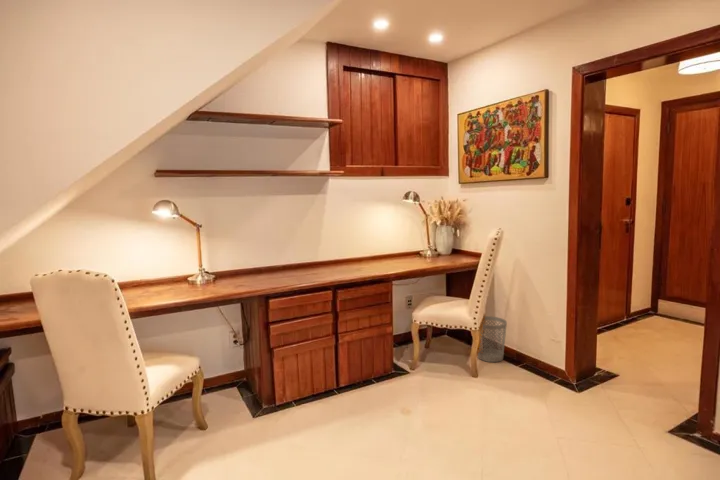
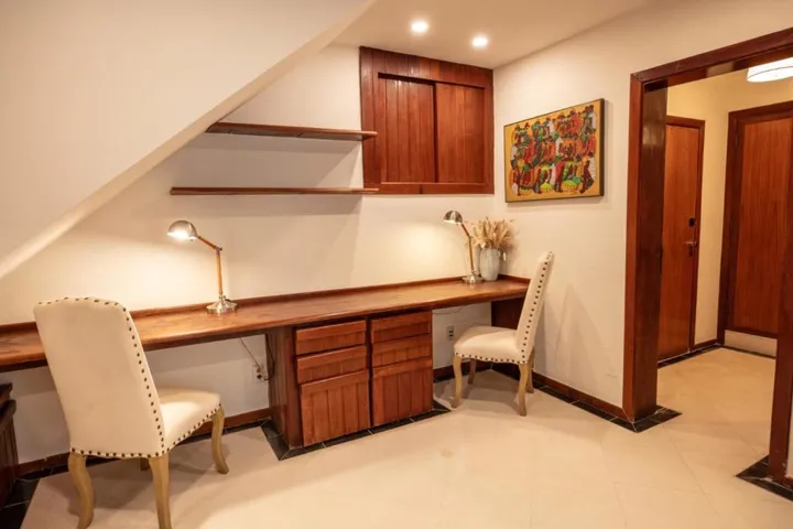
- wastebasket [477,315,508,363]
